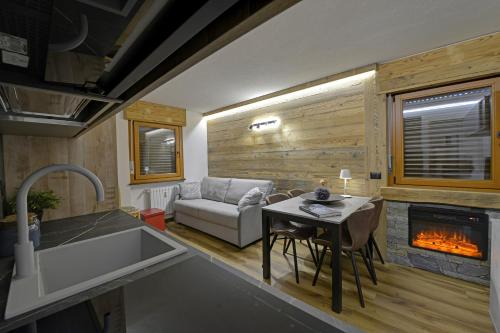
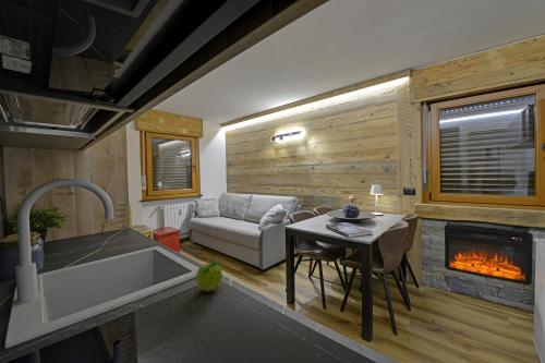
+ fruit [195,259,223,292]
